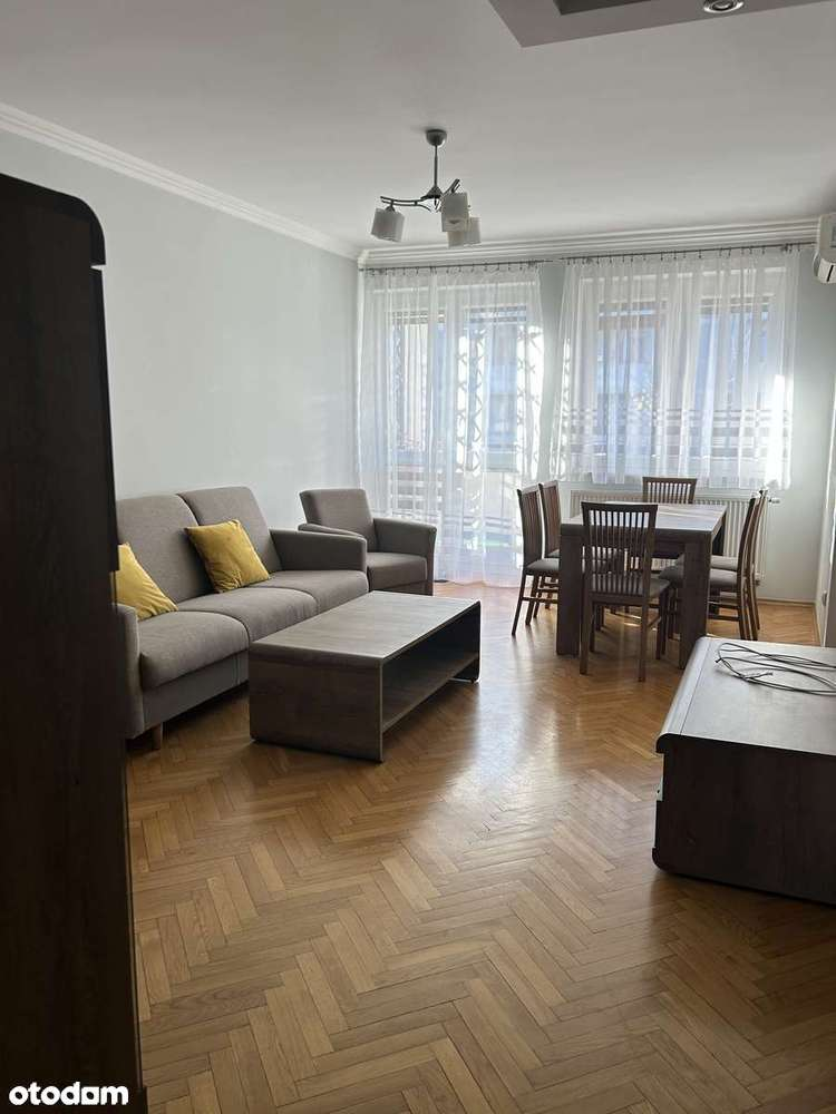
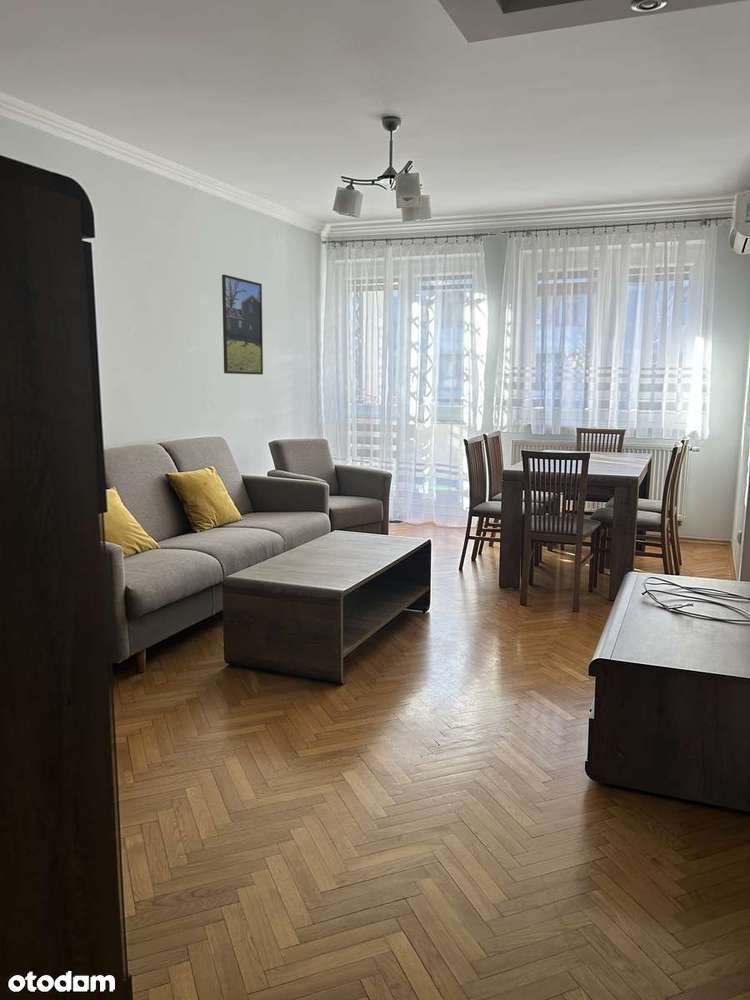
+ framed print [221,274,264,376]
